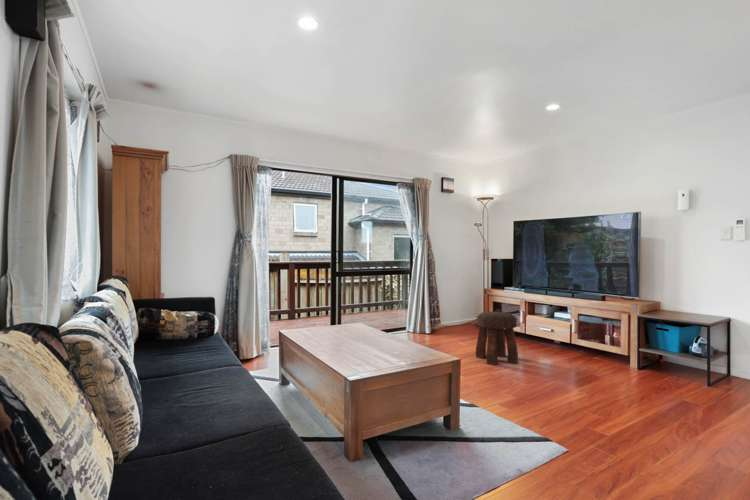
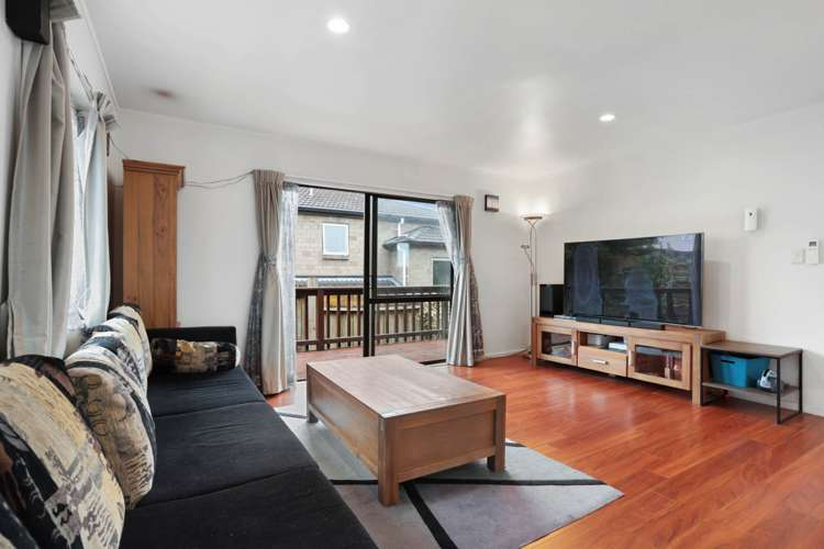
- stool [475,311,519,366]
